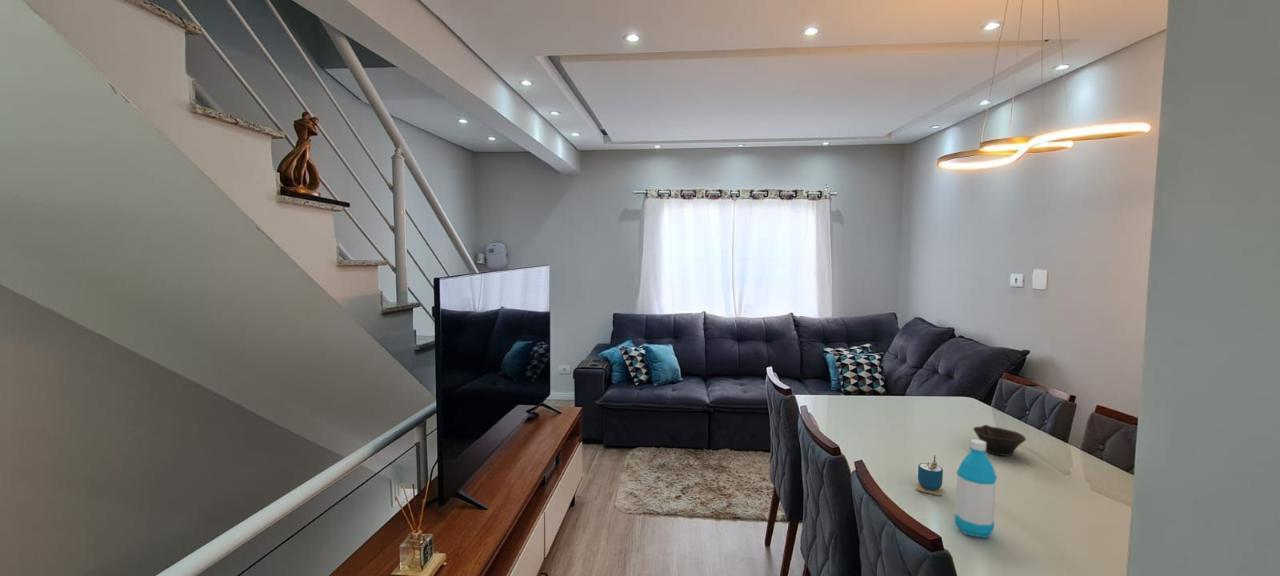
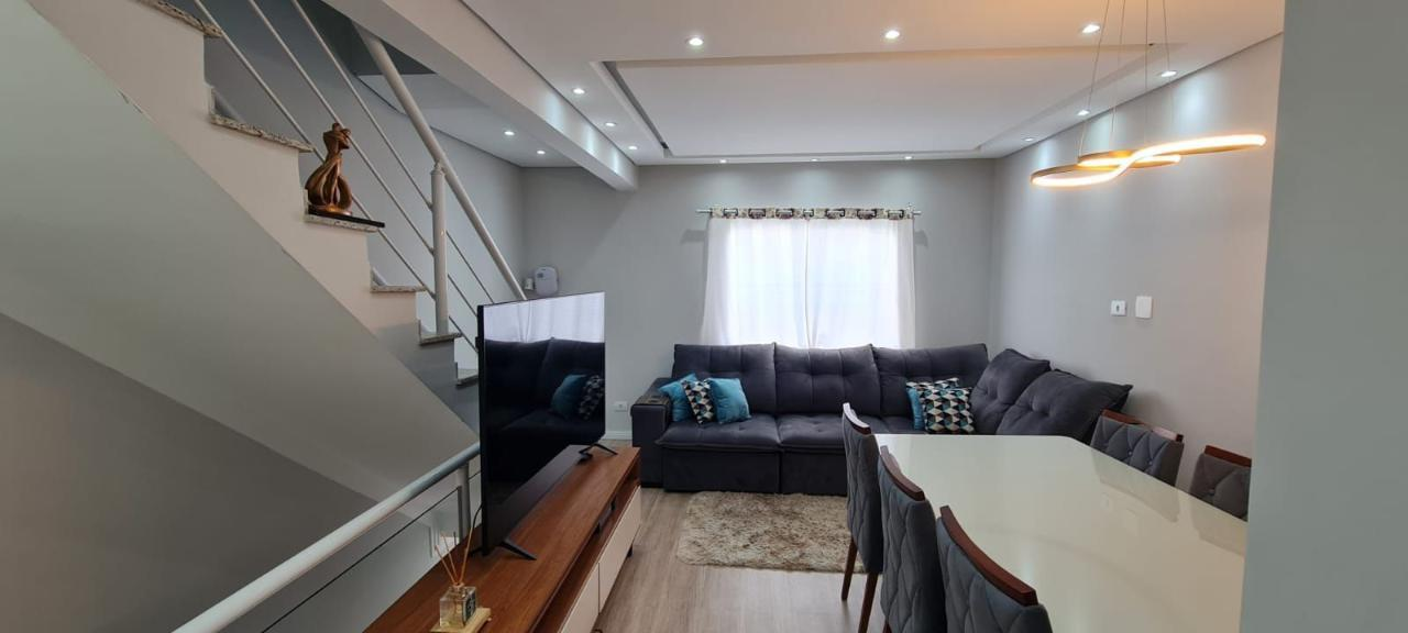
- bowl [972,424,1027,457]
- cup [916,454,944,496]
- water bottle [953,438,998,539]
